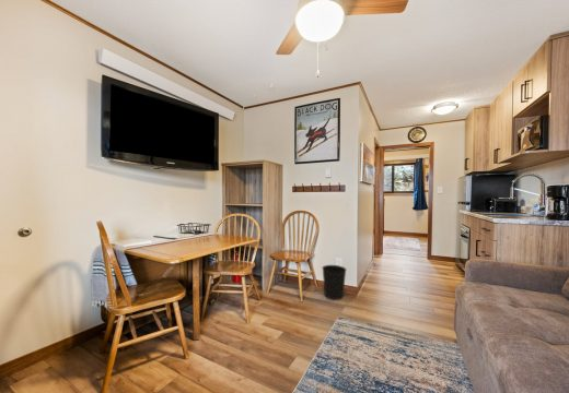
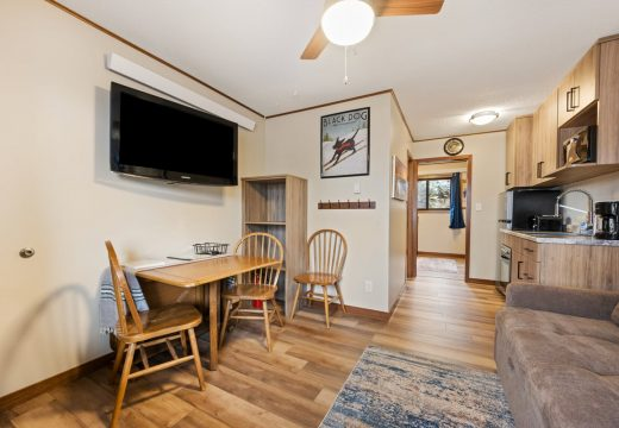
- wastebasket [321,264,347,301]
